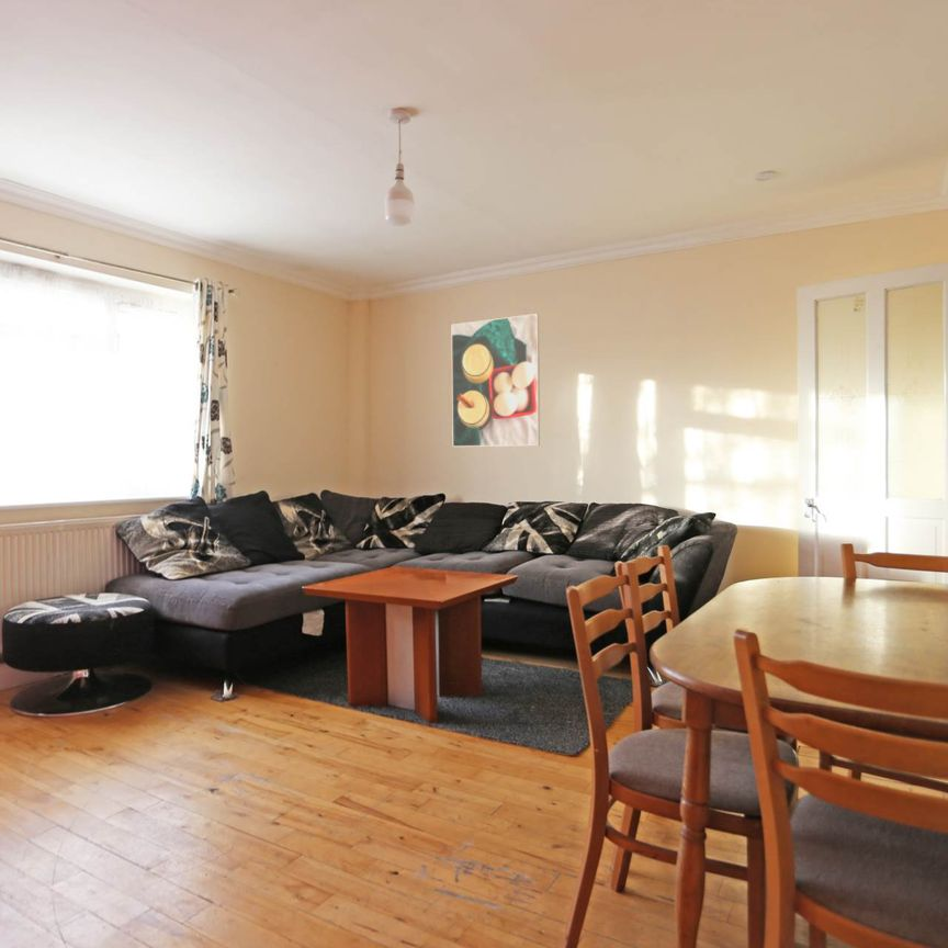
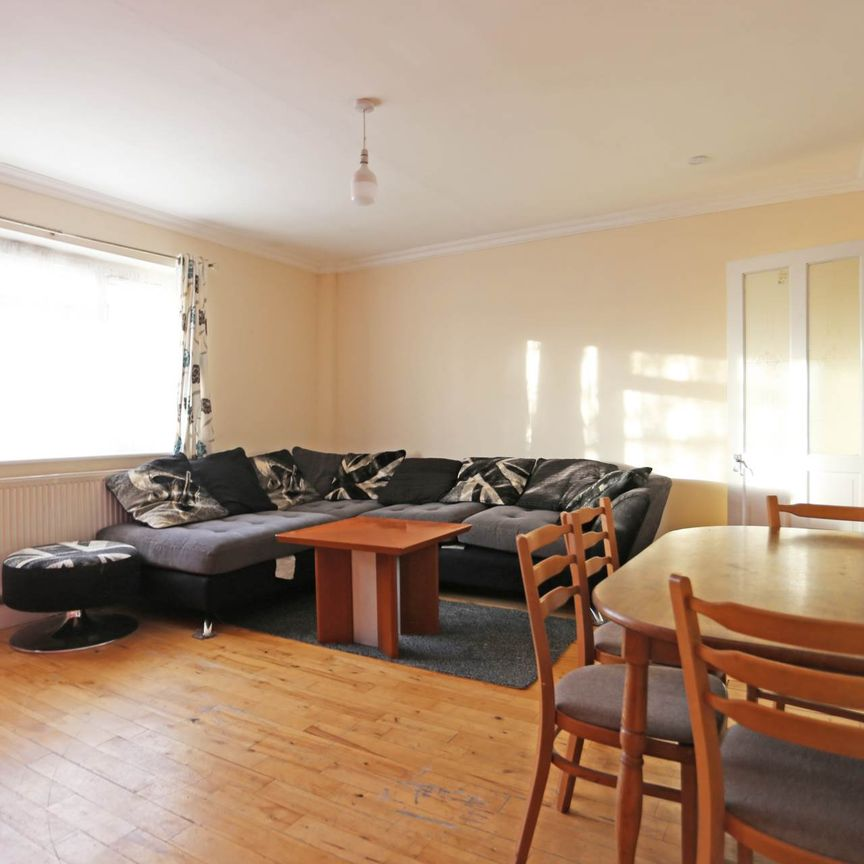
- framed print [450,313,541,448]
